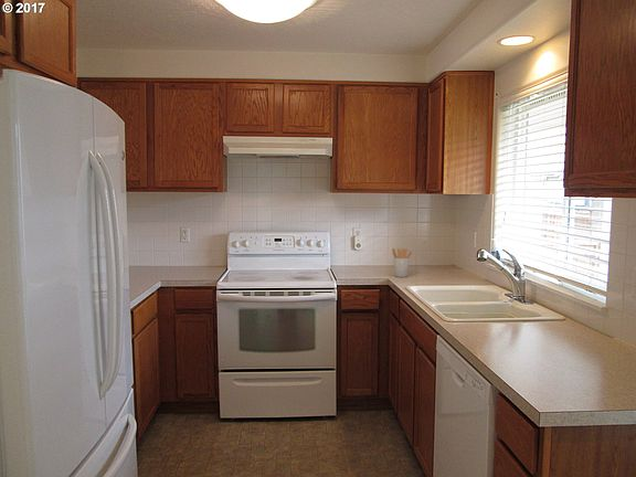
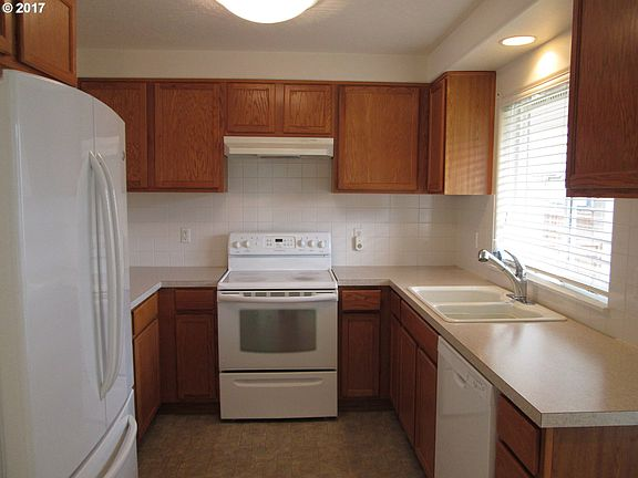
- utensil holder [391,247,413,278]
